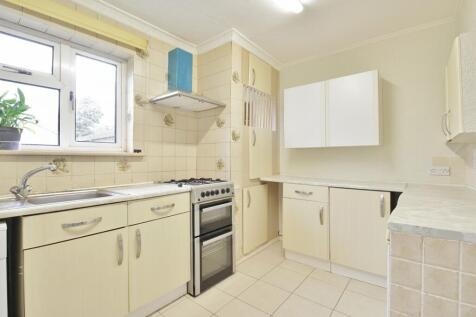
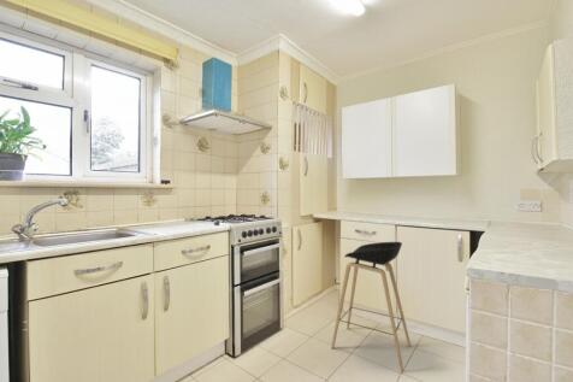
+ stool [330,241,412,372]
